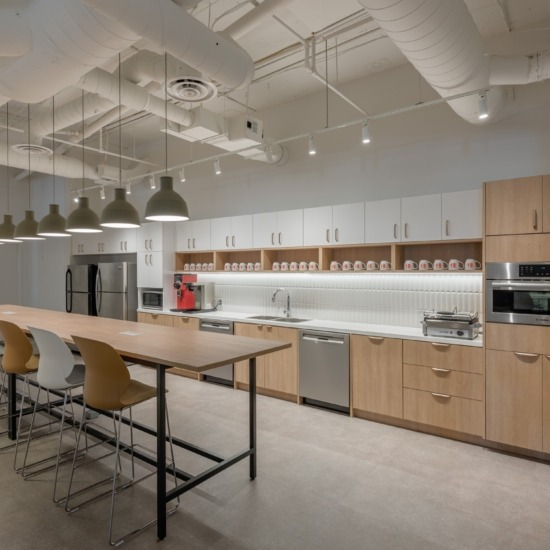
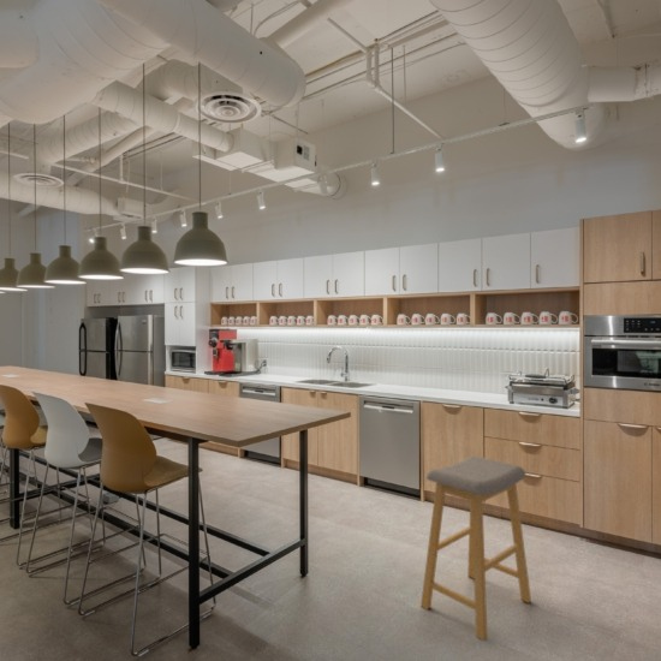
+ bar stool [419,454,532,642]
